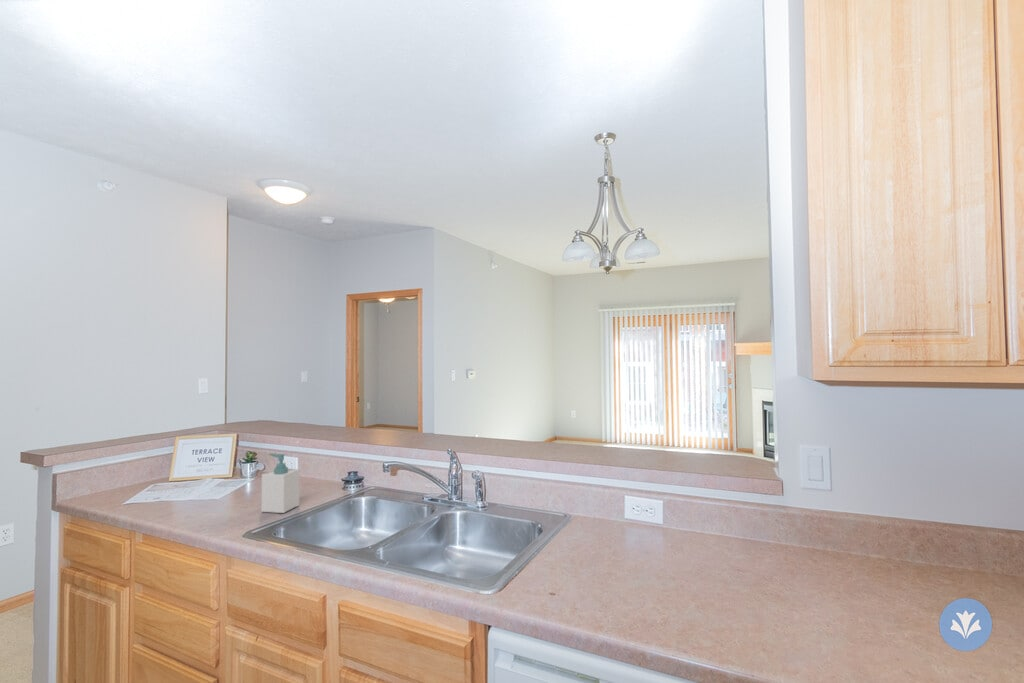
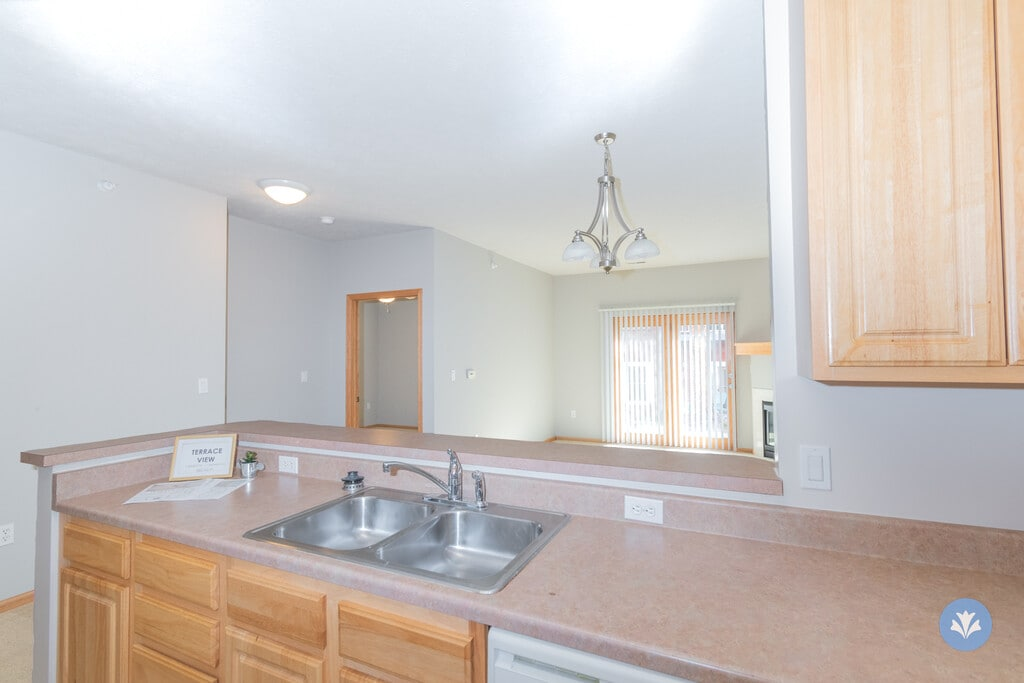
- soap bottle [260,452,300,514]
